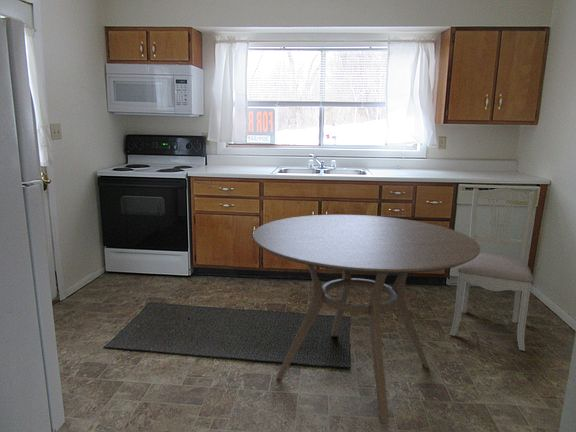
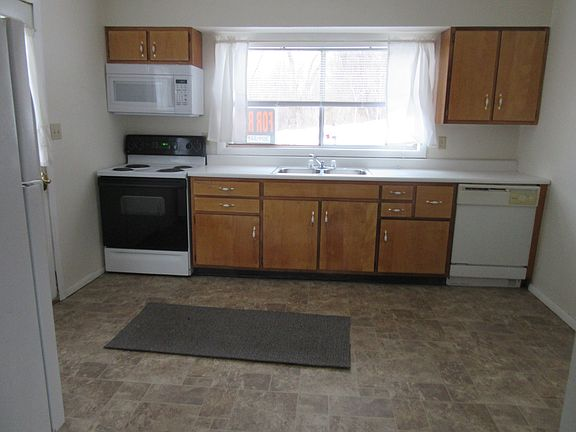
- dining table [252,214,481,424]
- dining chair [449,187,536,352]
